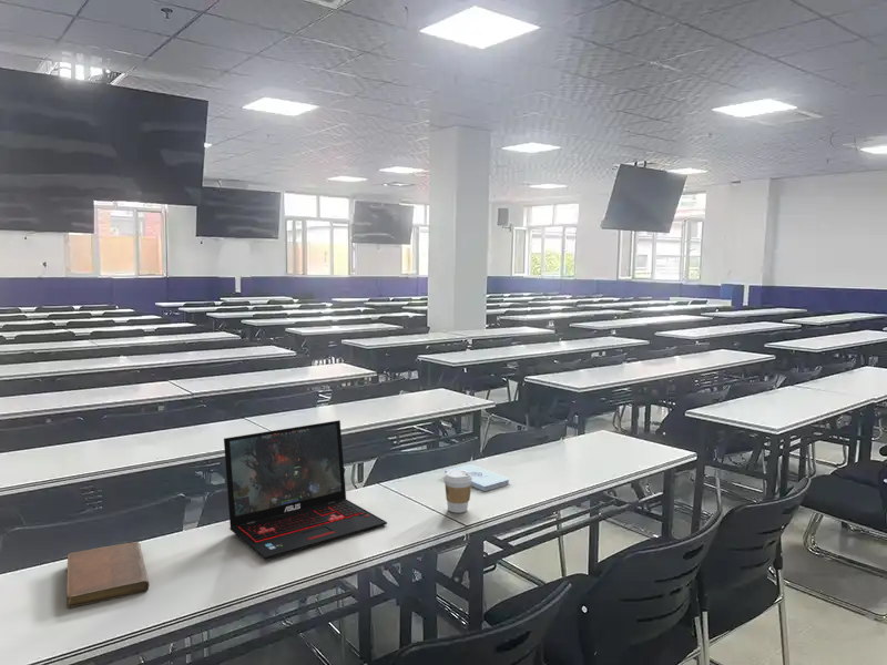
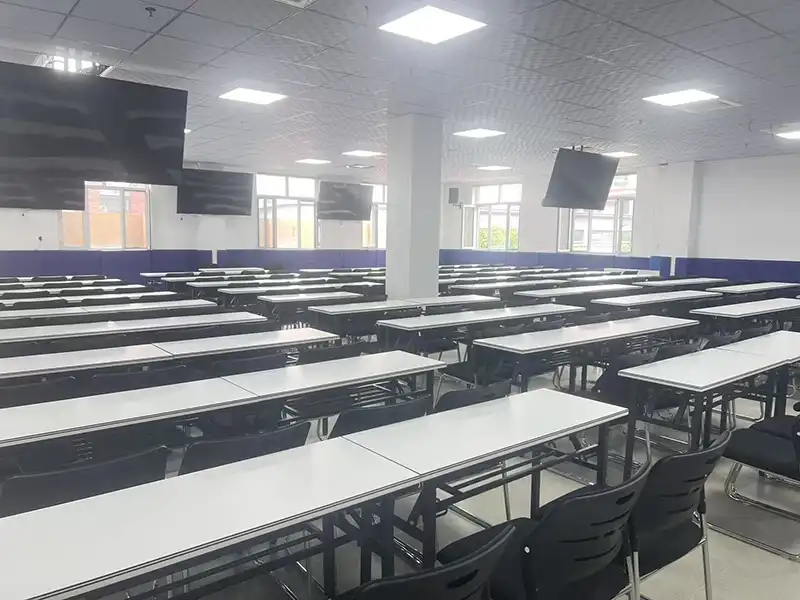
- notepad [443,463,510,492]
- notebook [65,541,150,610]
- coffee cup [443,470,472,514]
- laptop [223,419,388,561]
